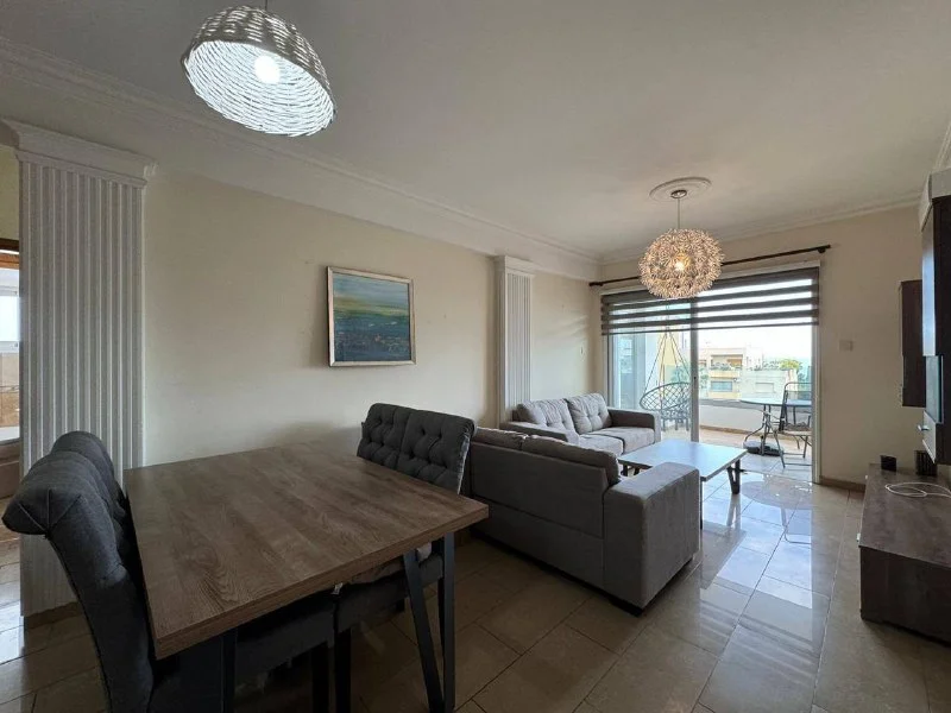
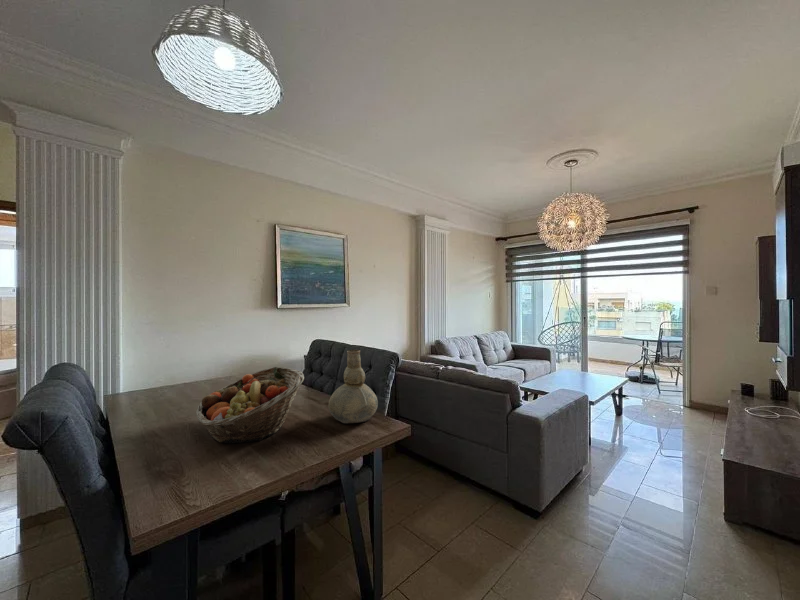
+ fruit basket [195,366,305,444]
+ vase [328,349,379,424]
